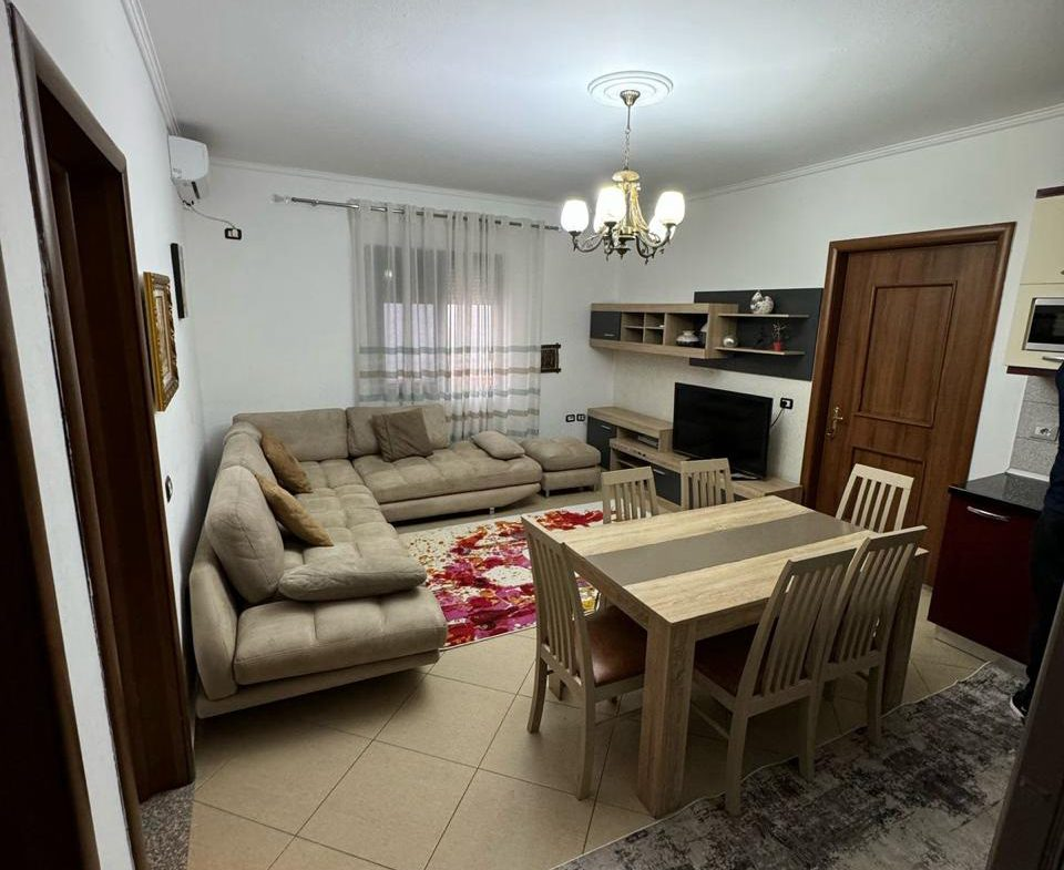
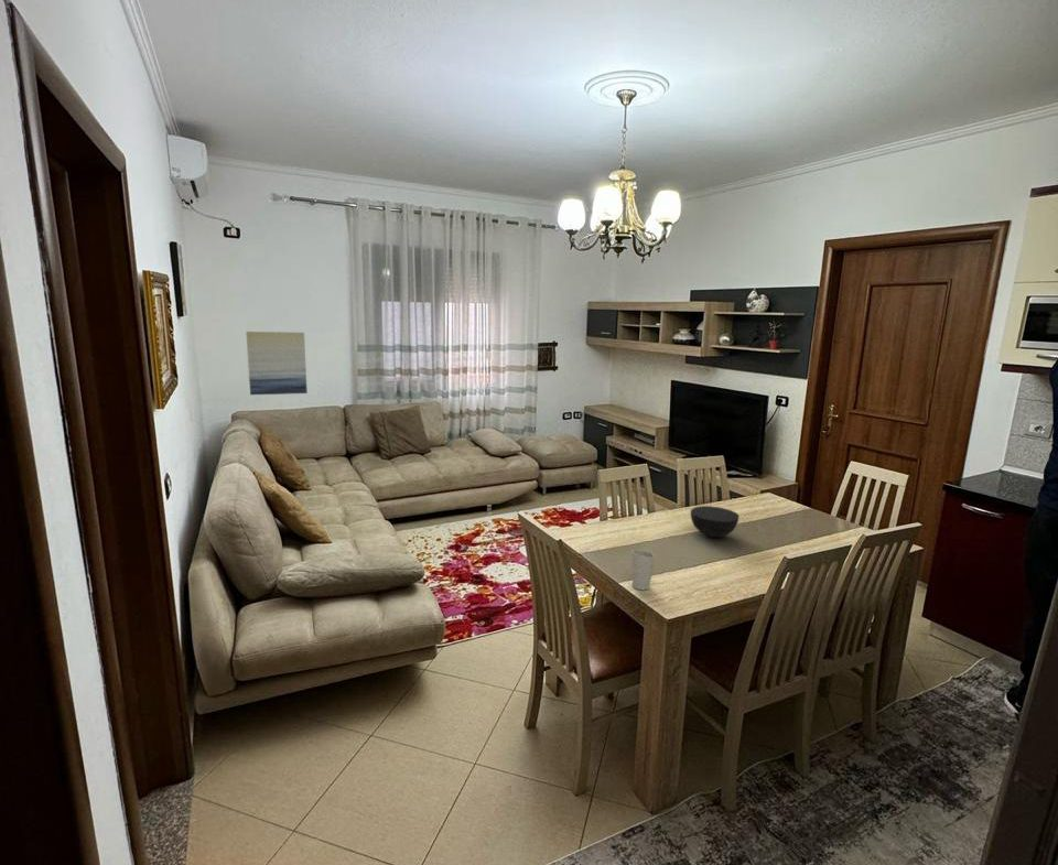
+ cup [630,549,656,591]
+ bowl [690,505,741,538]
+ wall art [245,331,309,396]
